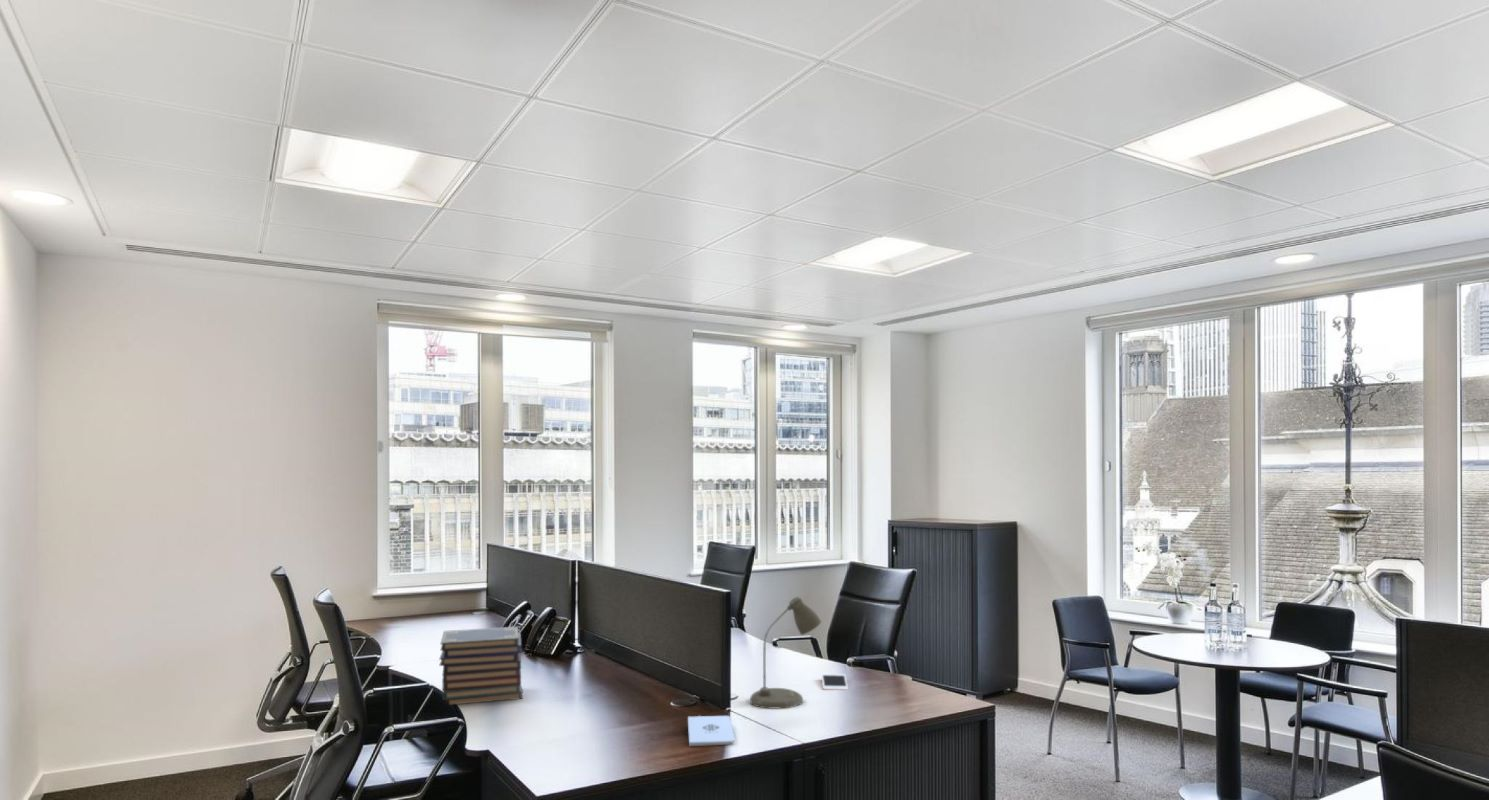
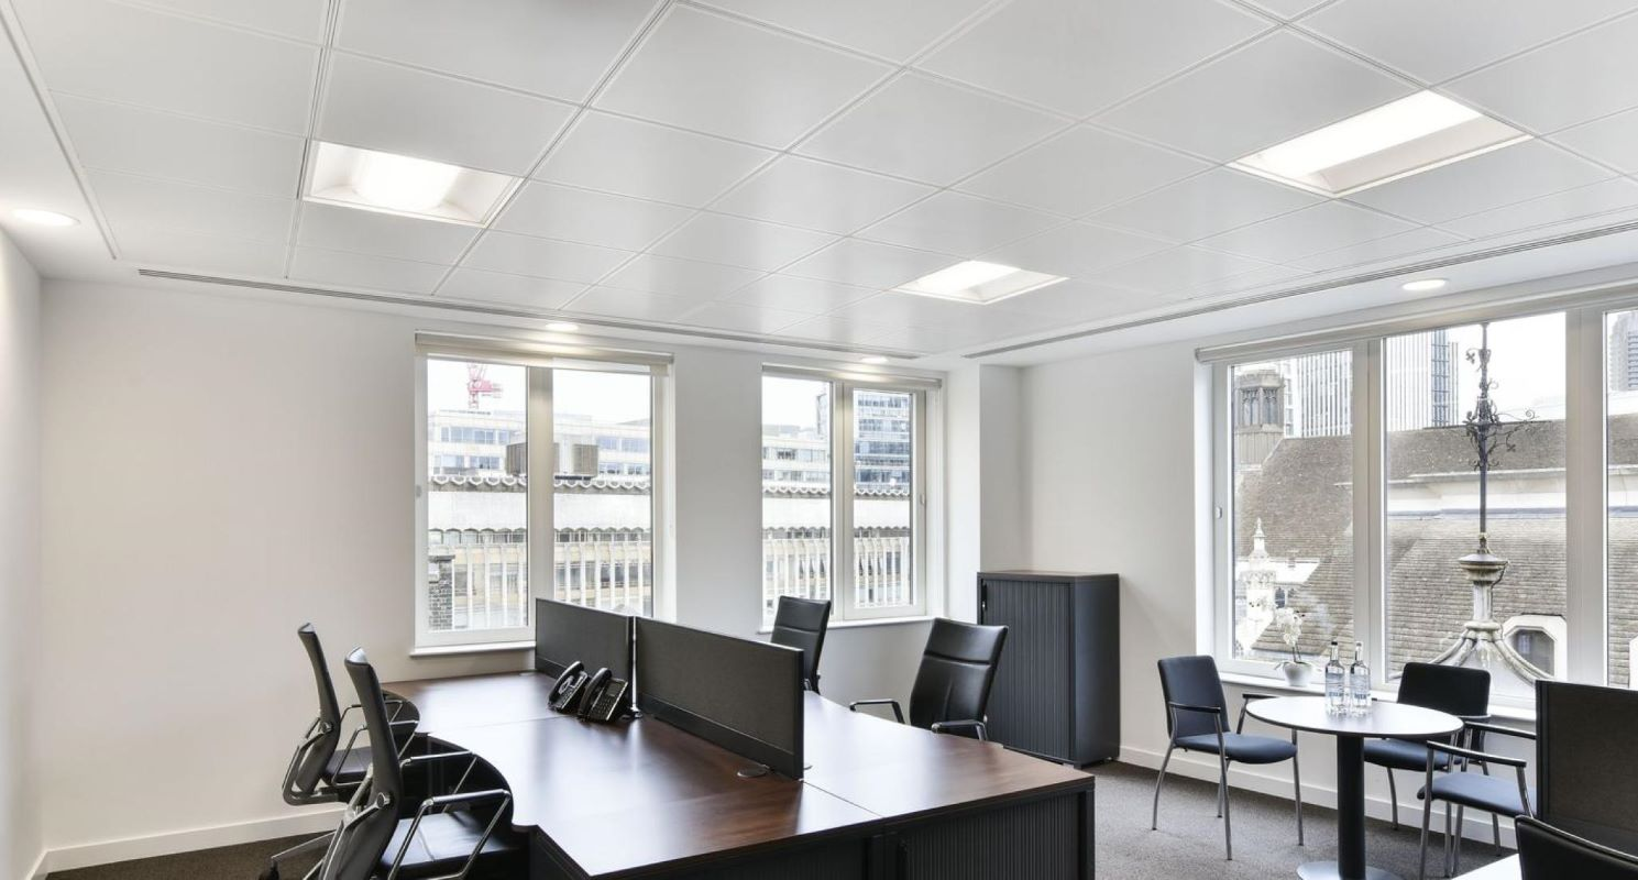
- desk lamp [749,596,823,709]
- notepad [687,715,736,747]
- book stack [439,626,524,706]
- cell phone [821,673,849,691]
